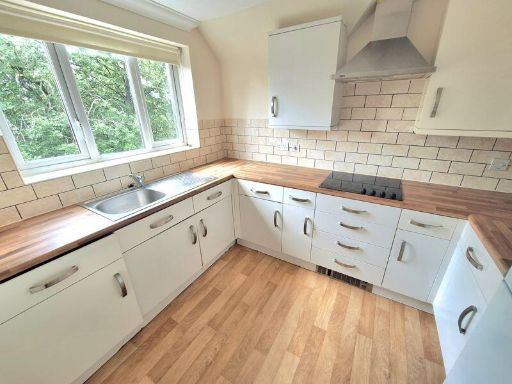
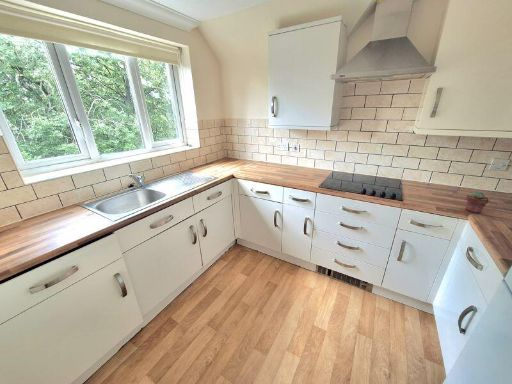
+ potted succulent [465,190,490,214]
